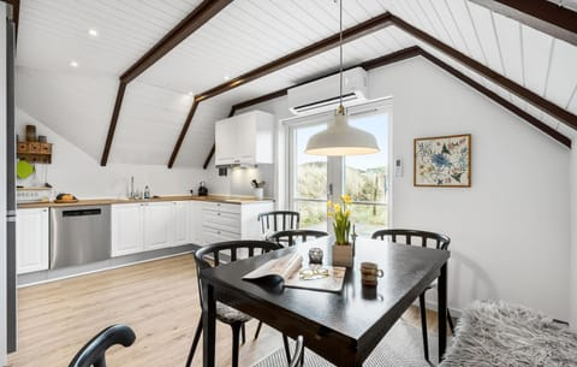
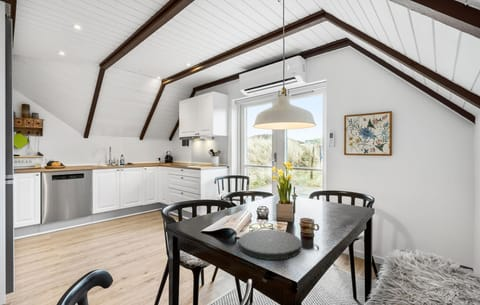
+ plate [238,229,302,261]
